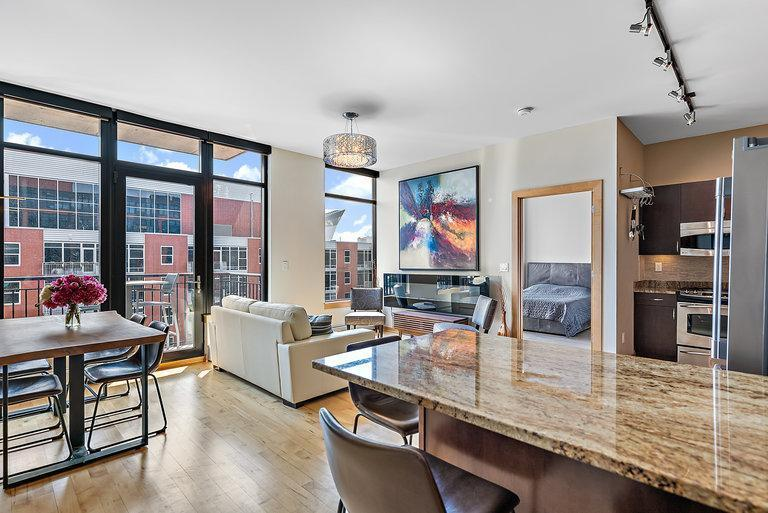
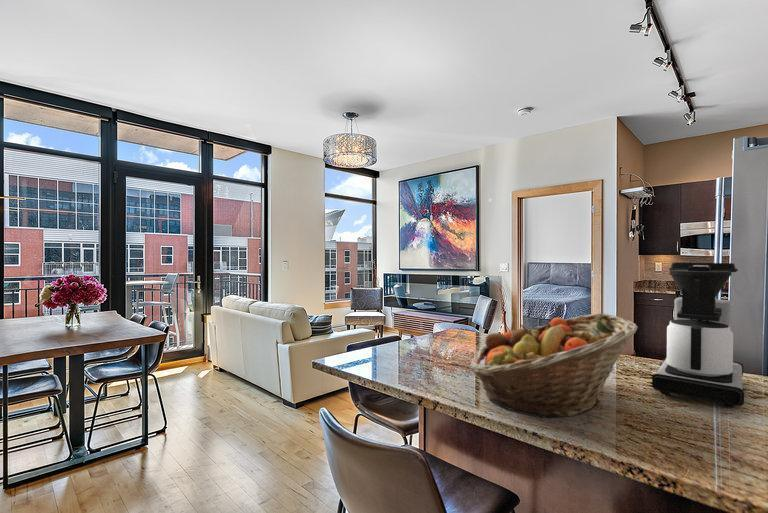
+ coffee maker [651,262,745,409]
+ fruit basket [468,312,639,420]
